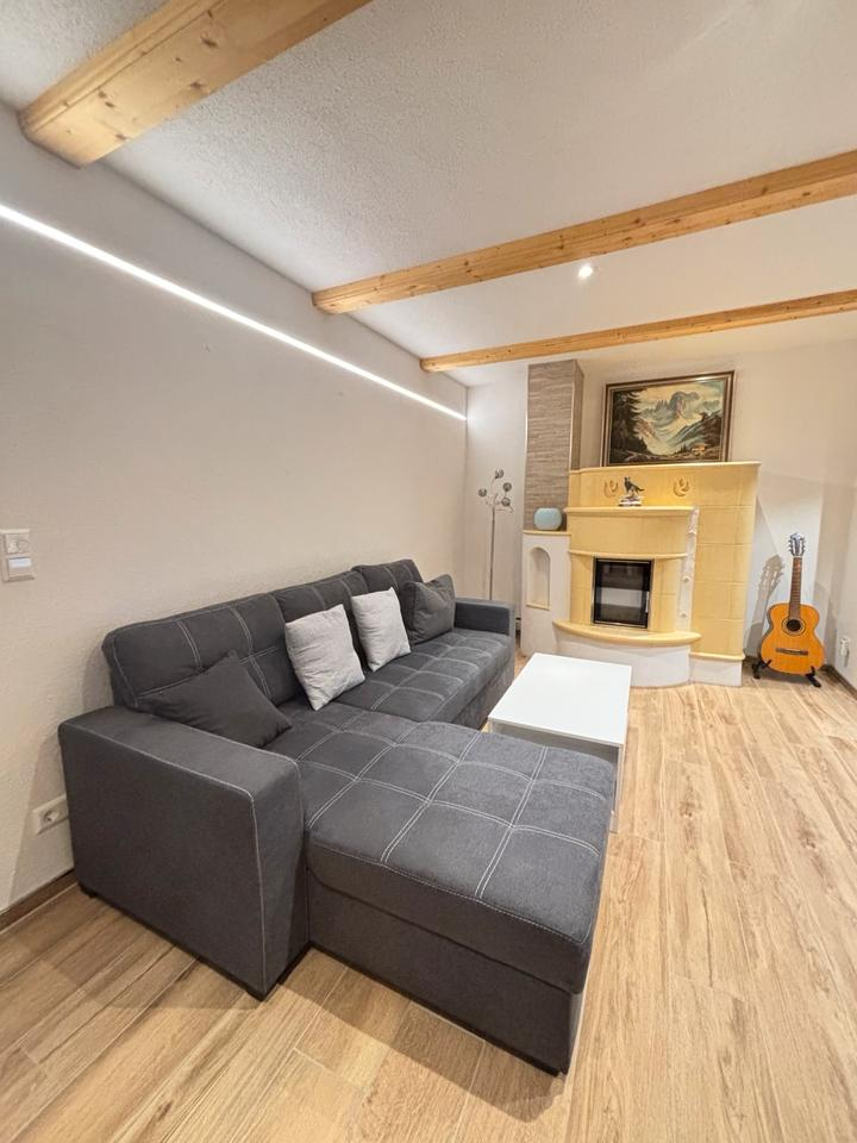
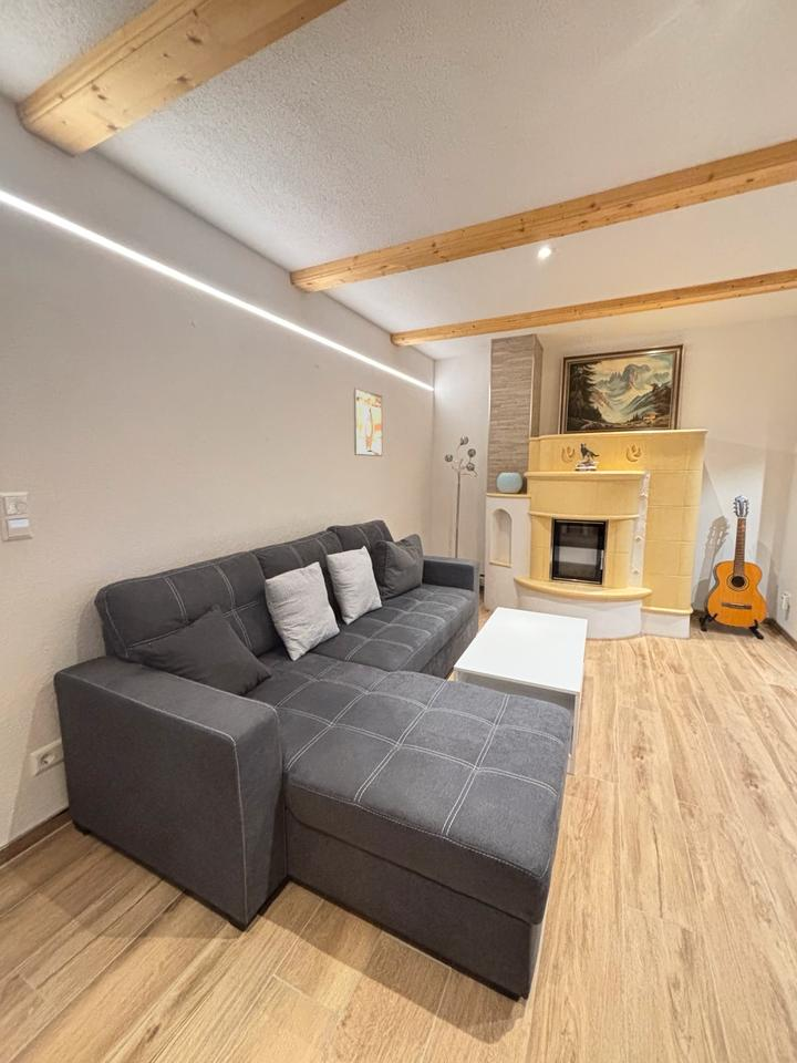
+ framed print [352,386,383,457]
